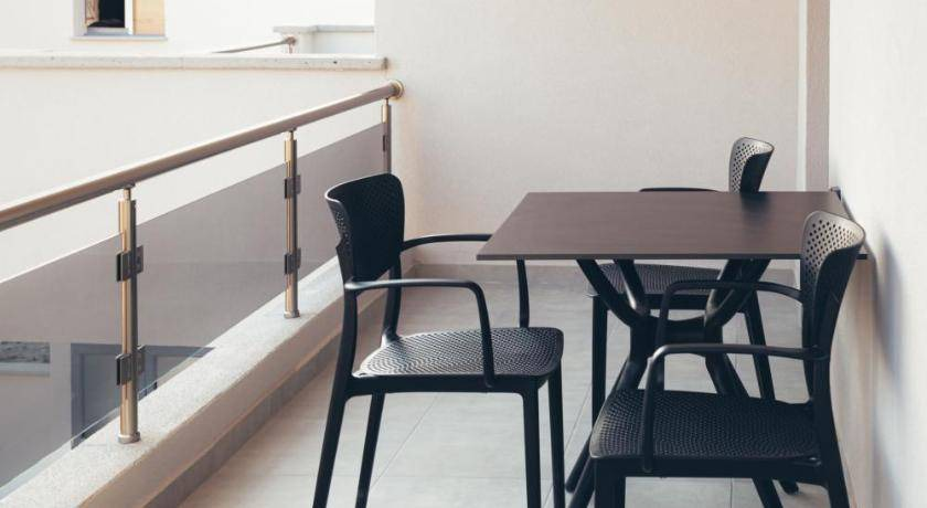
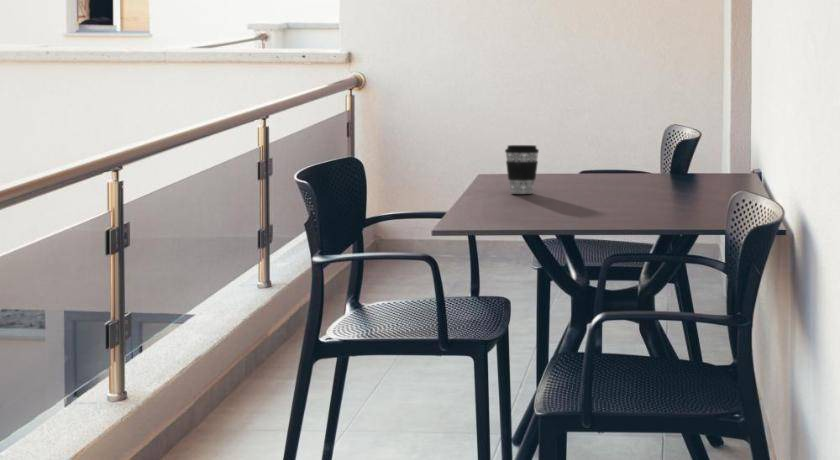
+ coffee cup [504,144,540,195]
